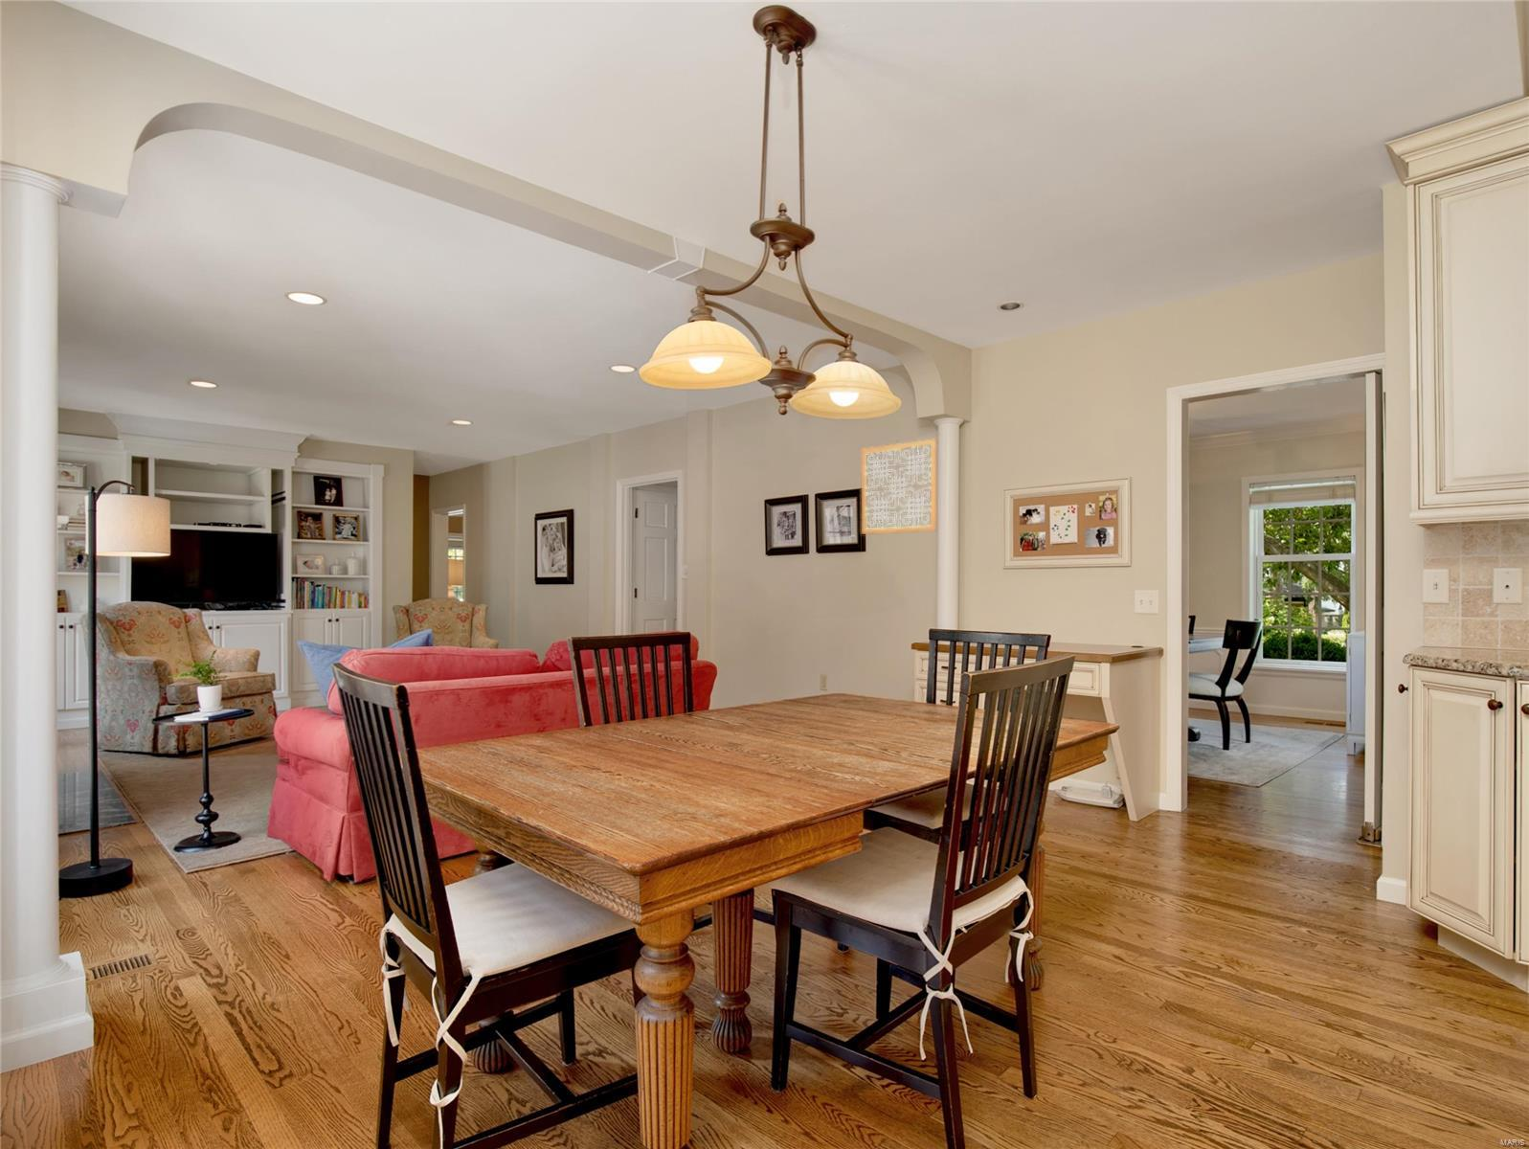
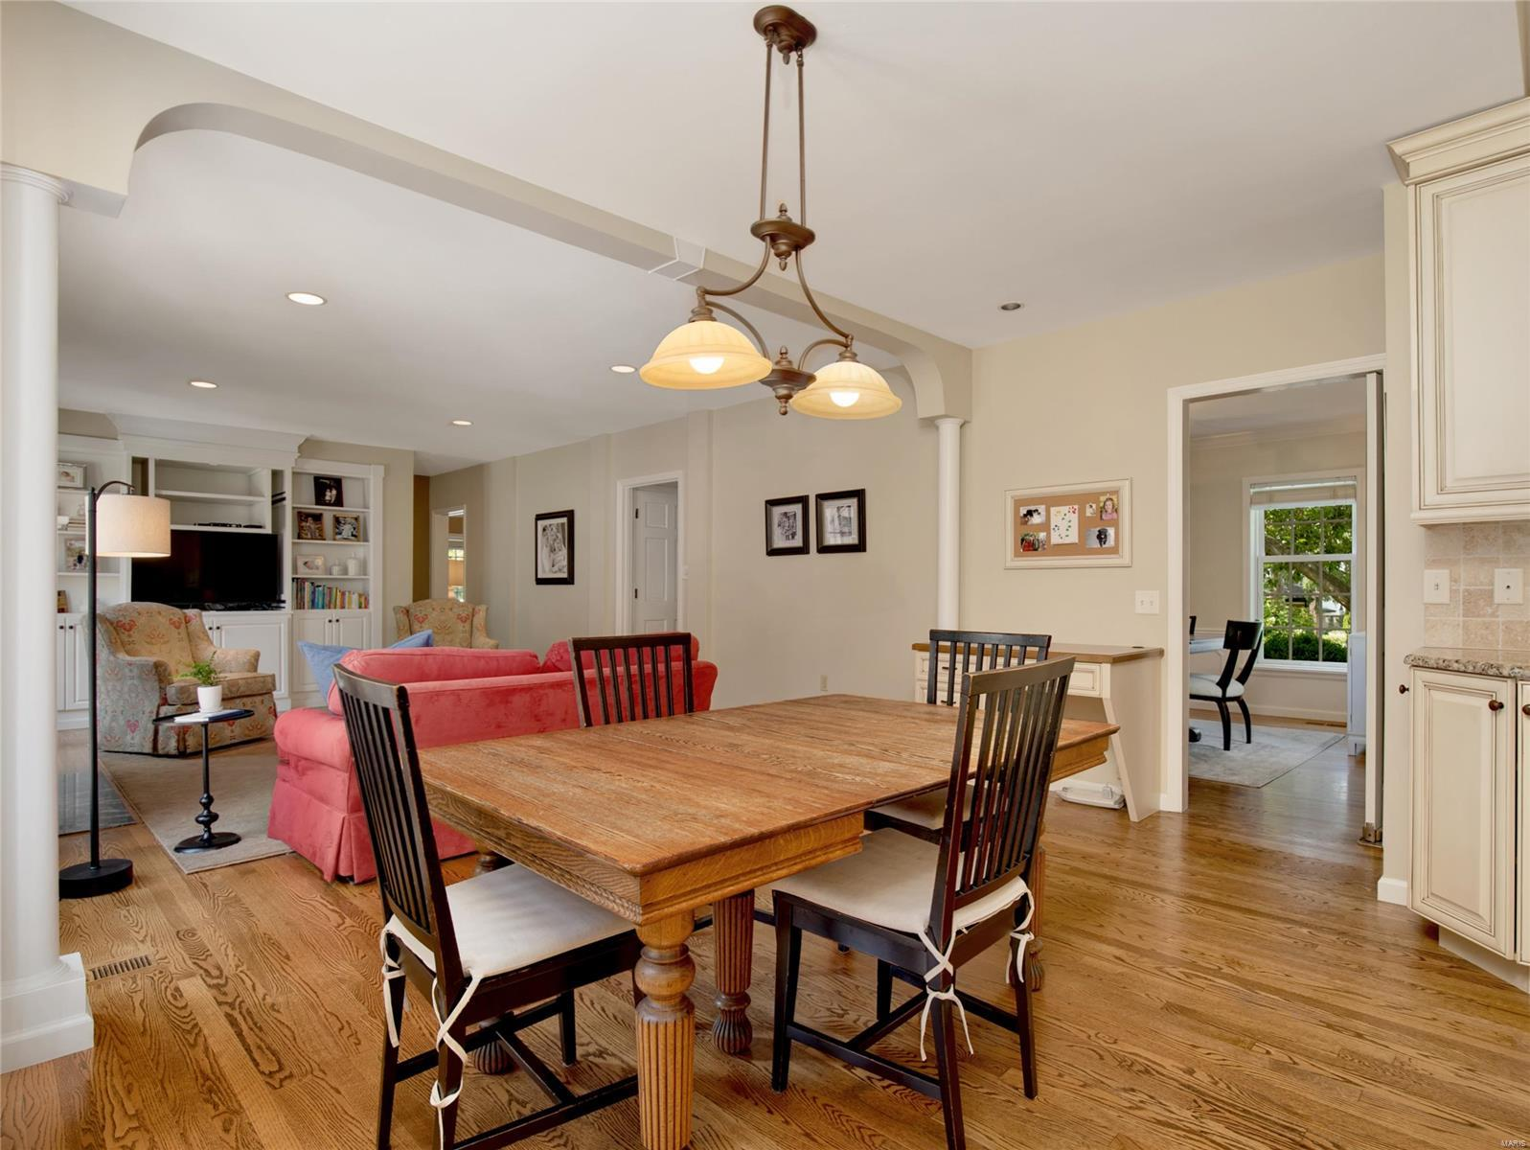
- wall art [860,438,938,535]
